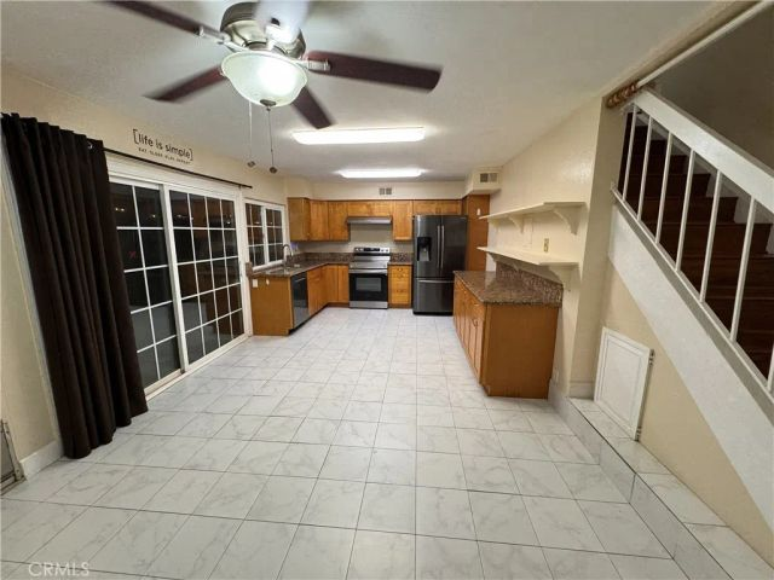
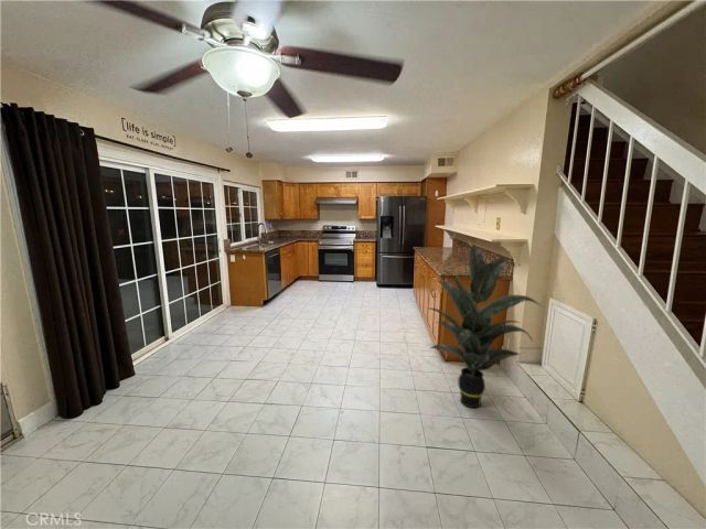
+ indoor plant [429,244,545,409]
